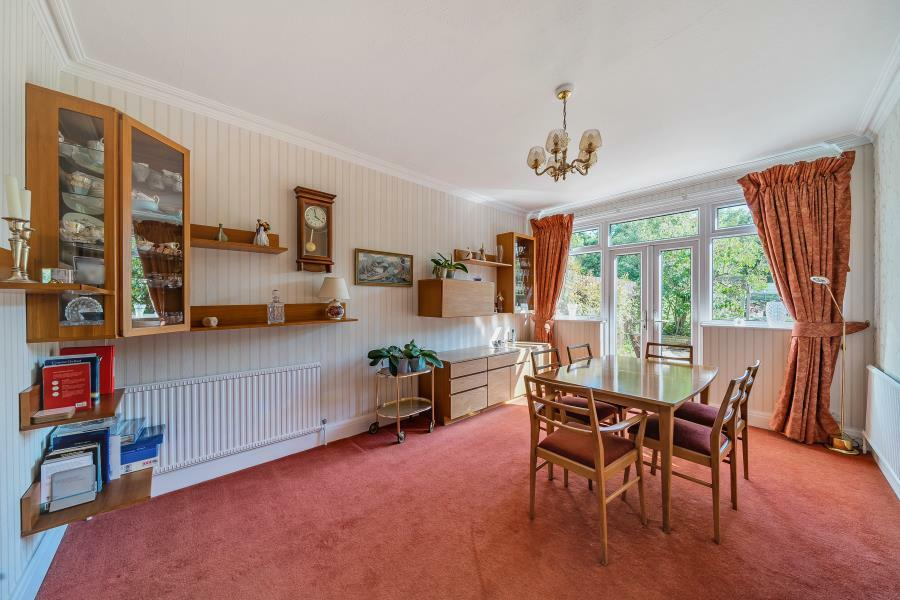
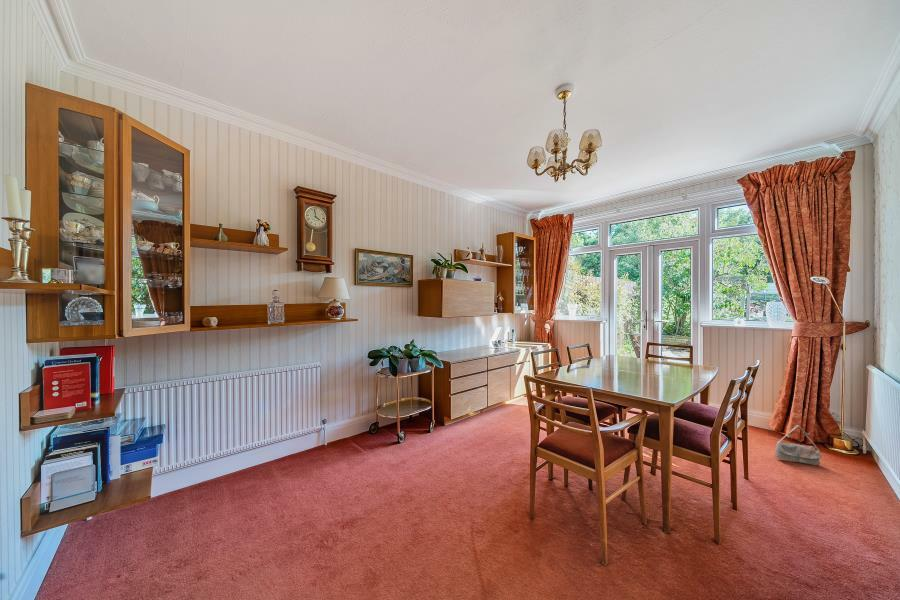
+ bag [774,424,823,466]
